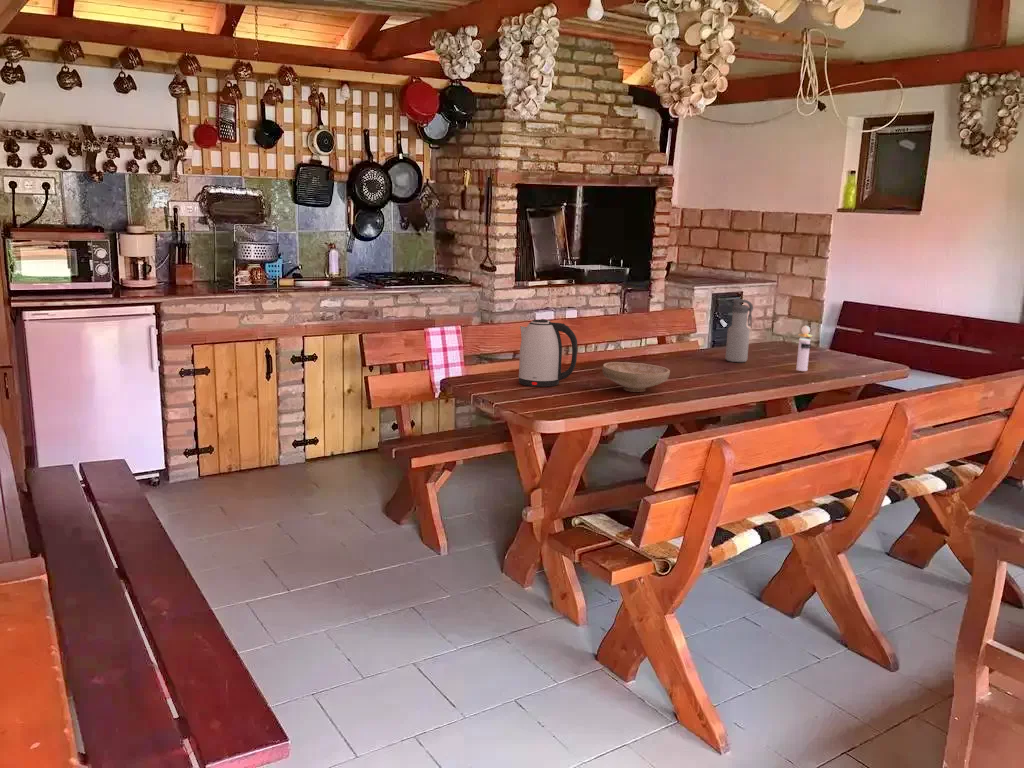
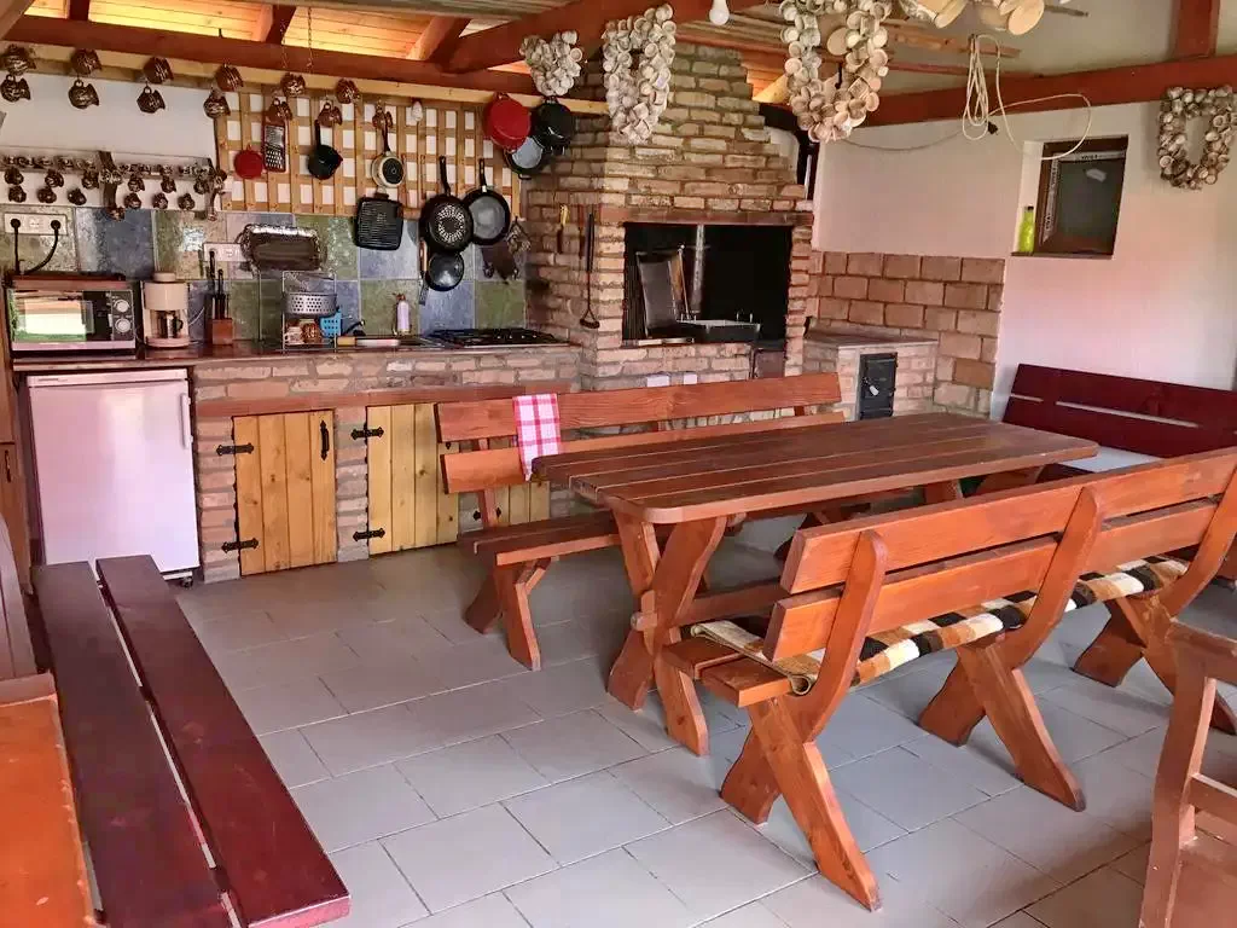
- bowl [601,361,671,393]
- perfume bottle [795,325,813,372]
- water bottle [724,298,754,363]
- kettle [518,318,578,388]
